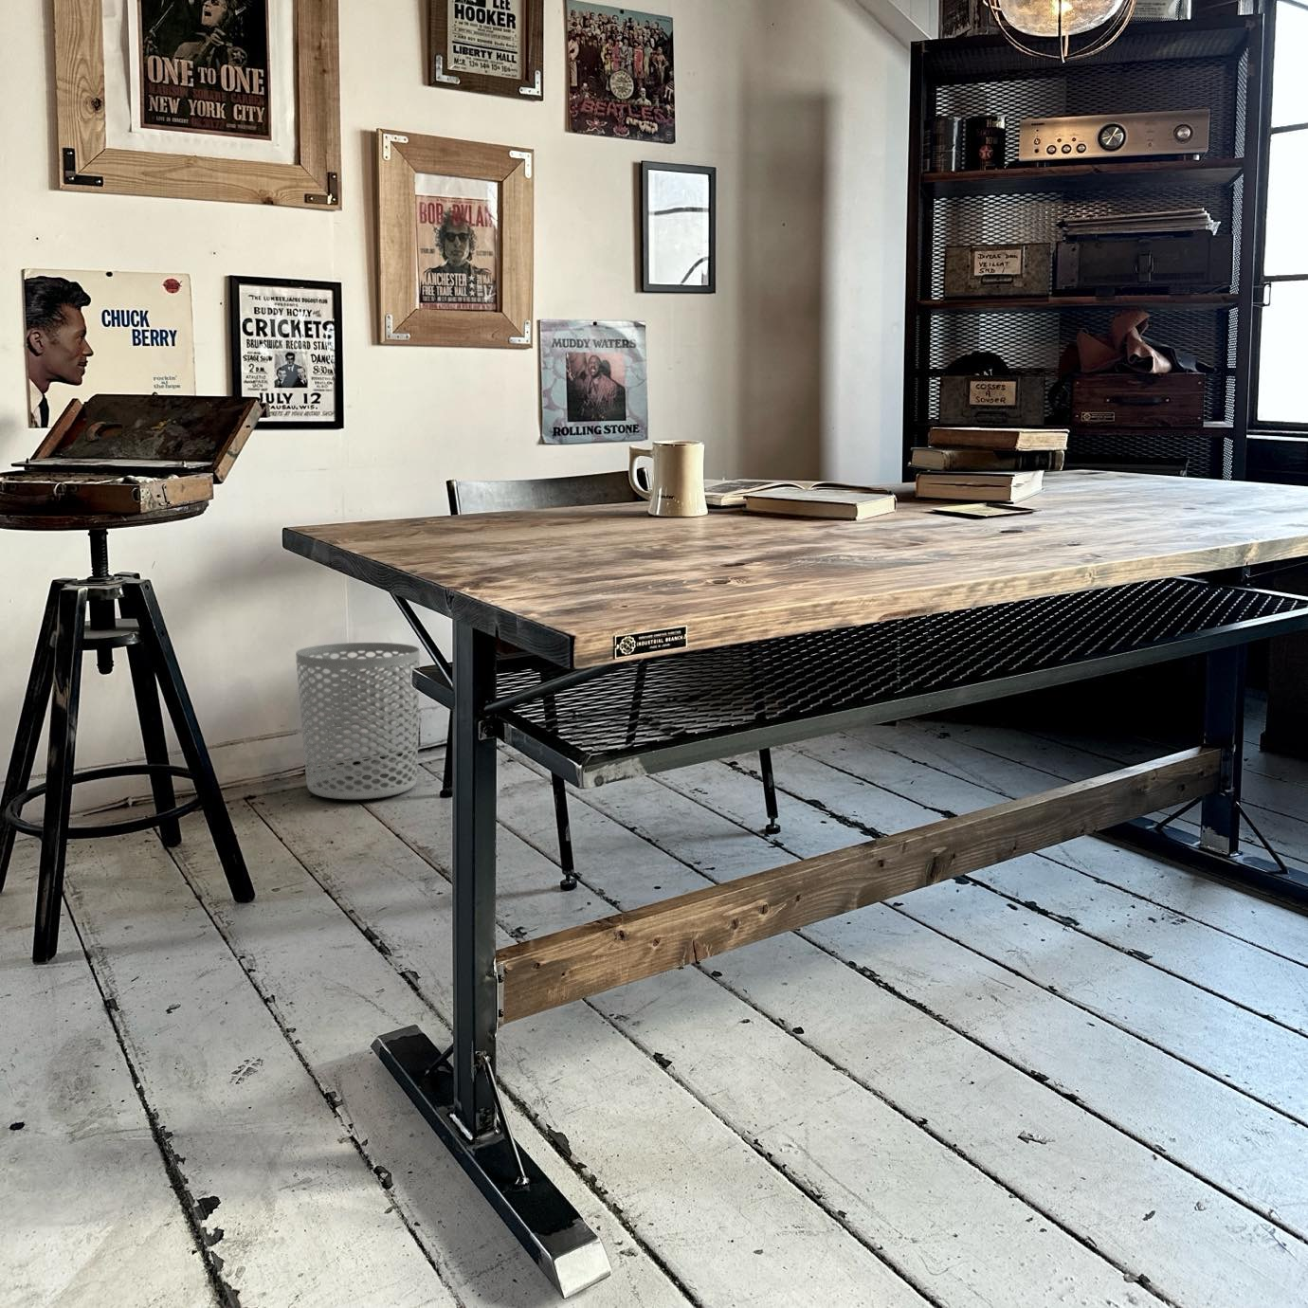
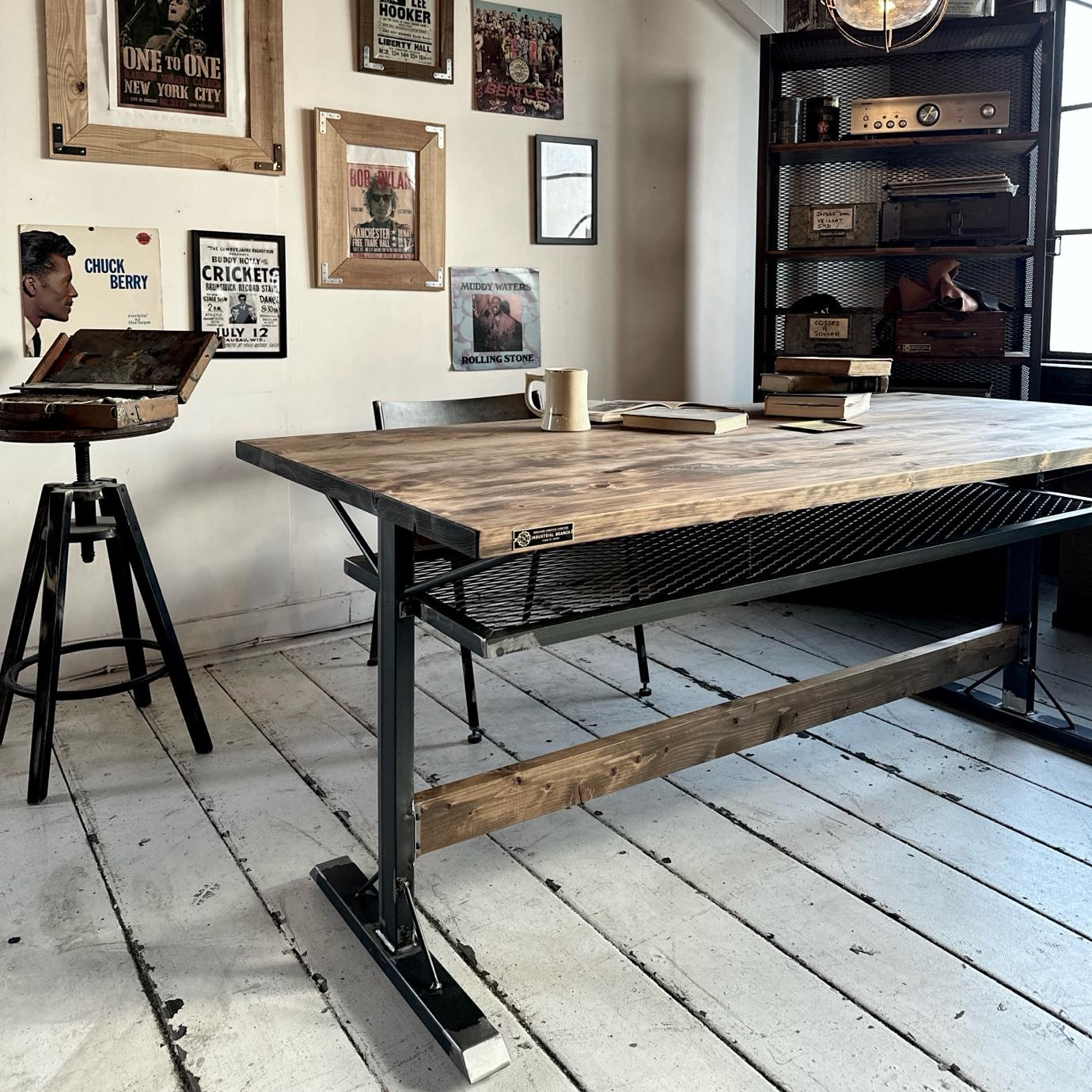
- waste bin [295,642,420,800]
